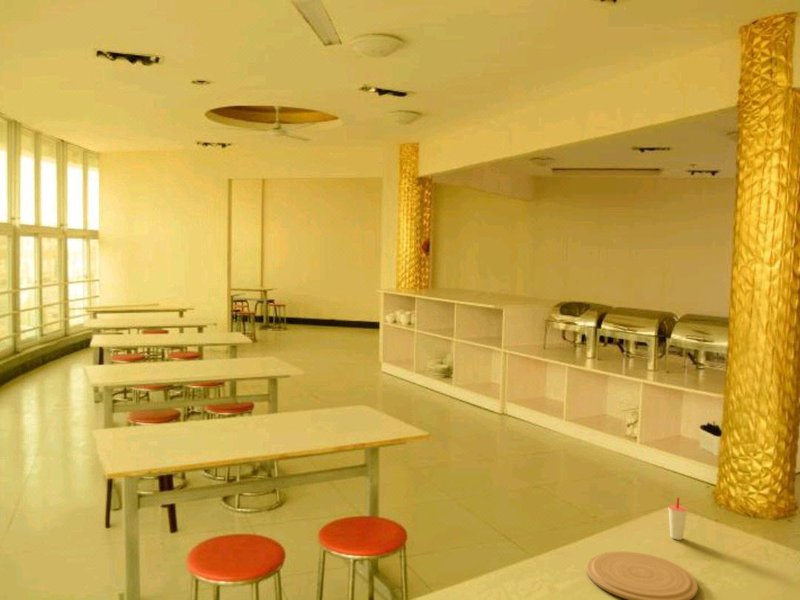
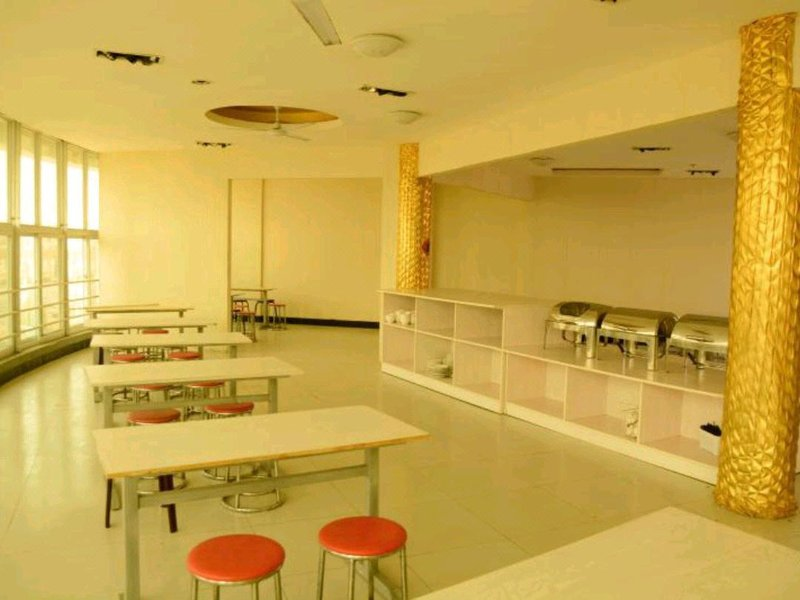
- cup [667,497,689,541]
- plate [586,550,699,600]
